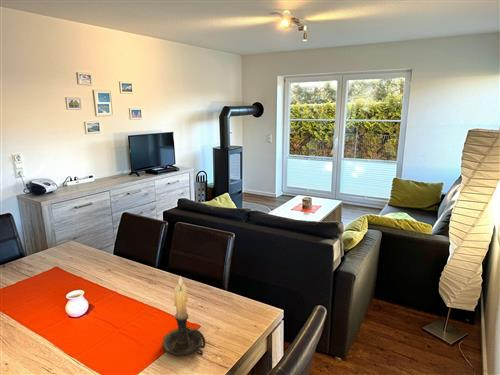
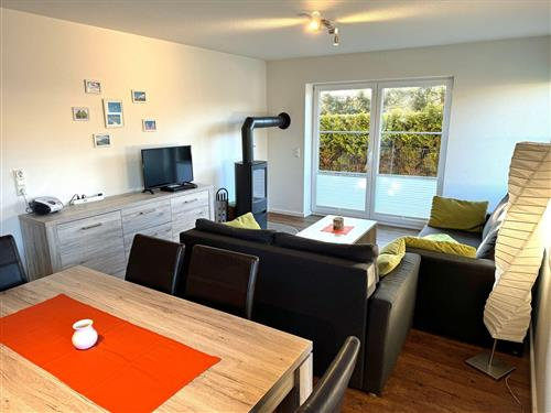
- candle holder [161,275,207,357]
